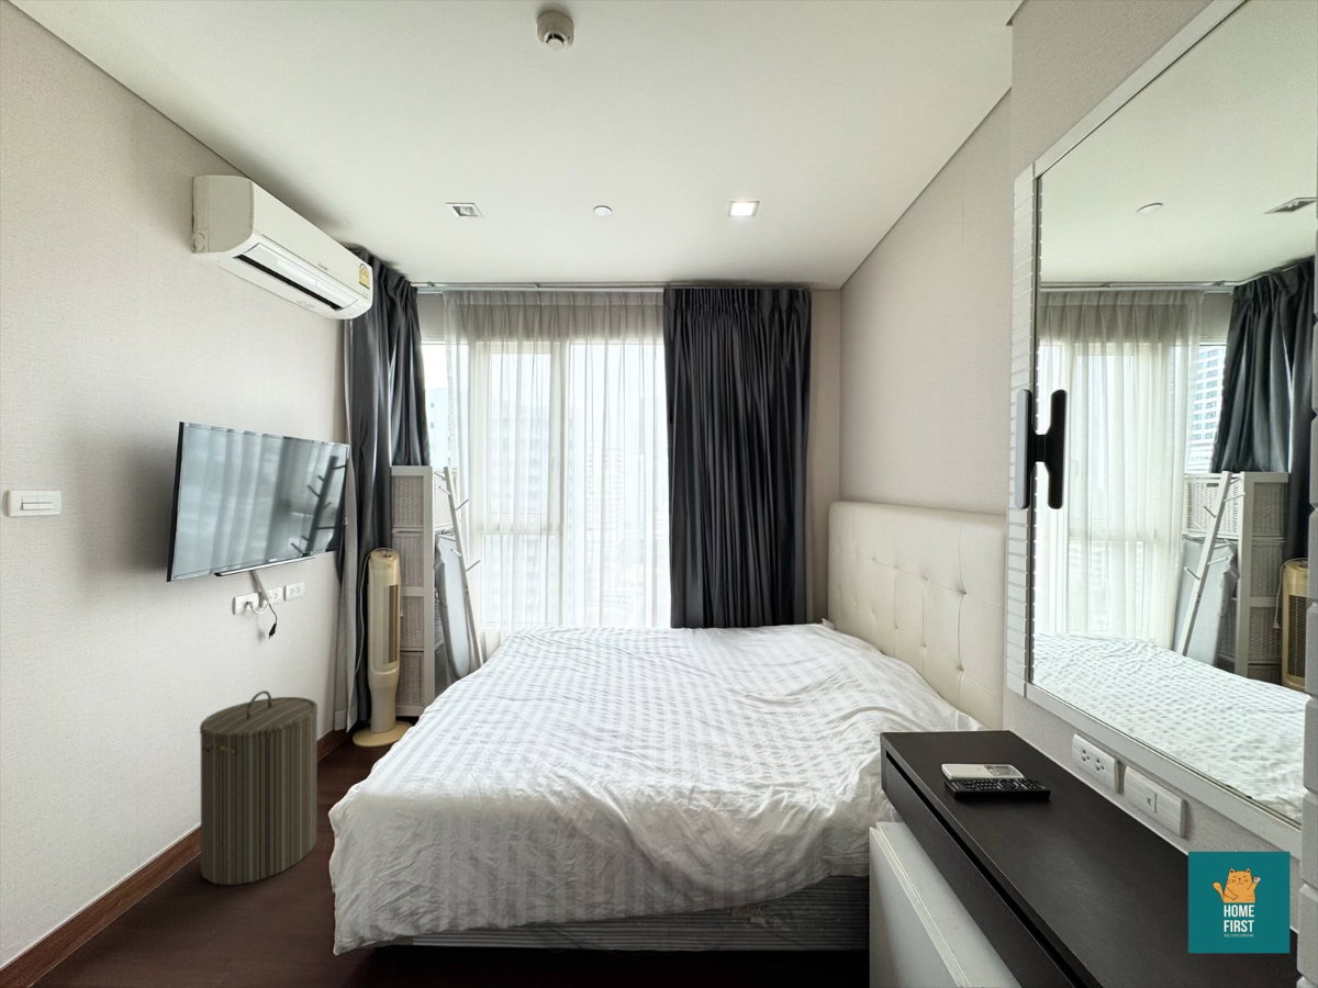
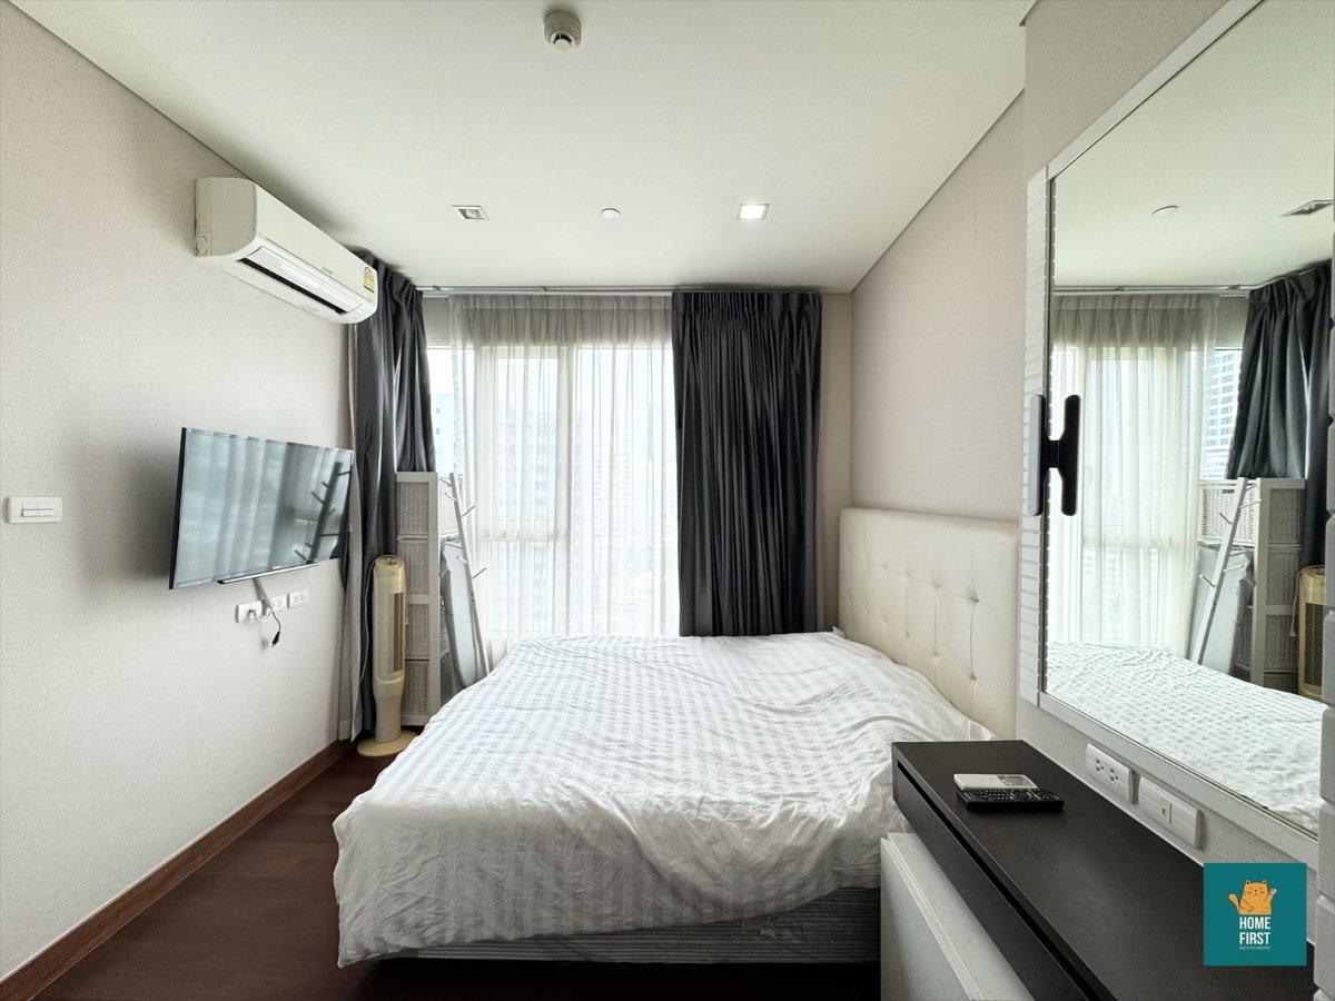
- laundry hamper [199,689,319,886]
